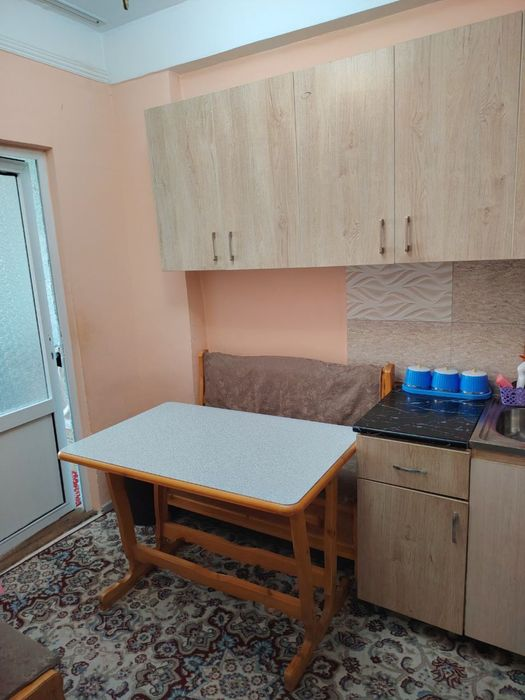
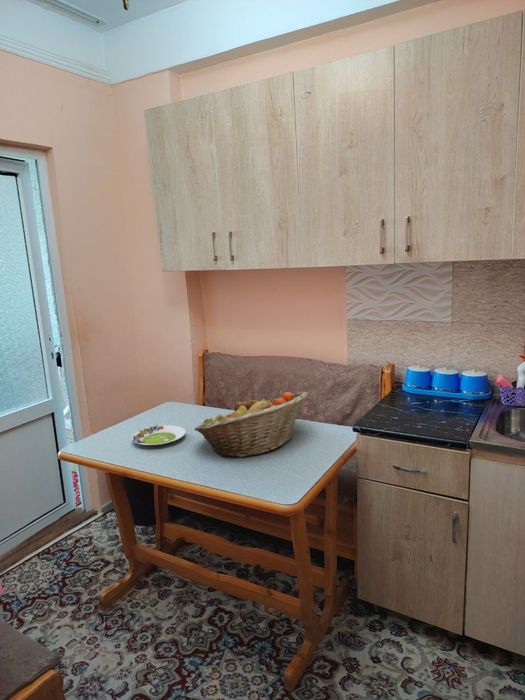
+ fruit basket [194,391,308,458]
+ salad plate [131,424,186,446]
